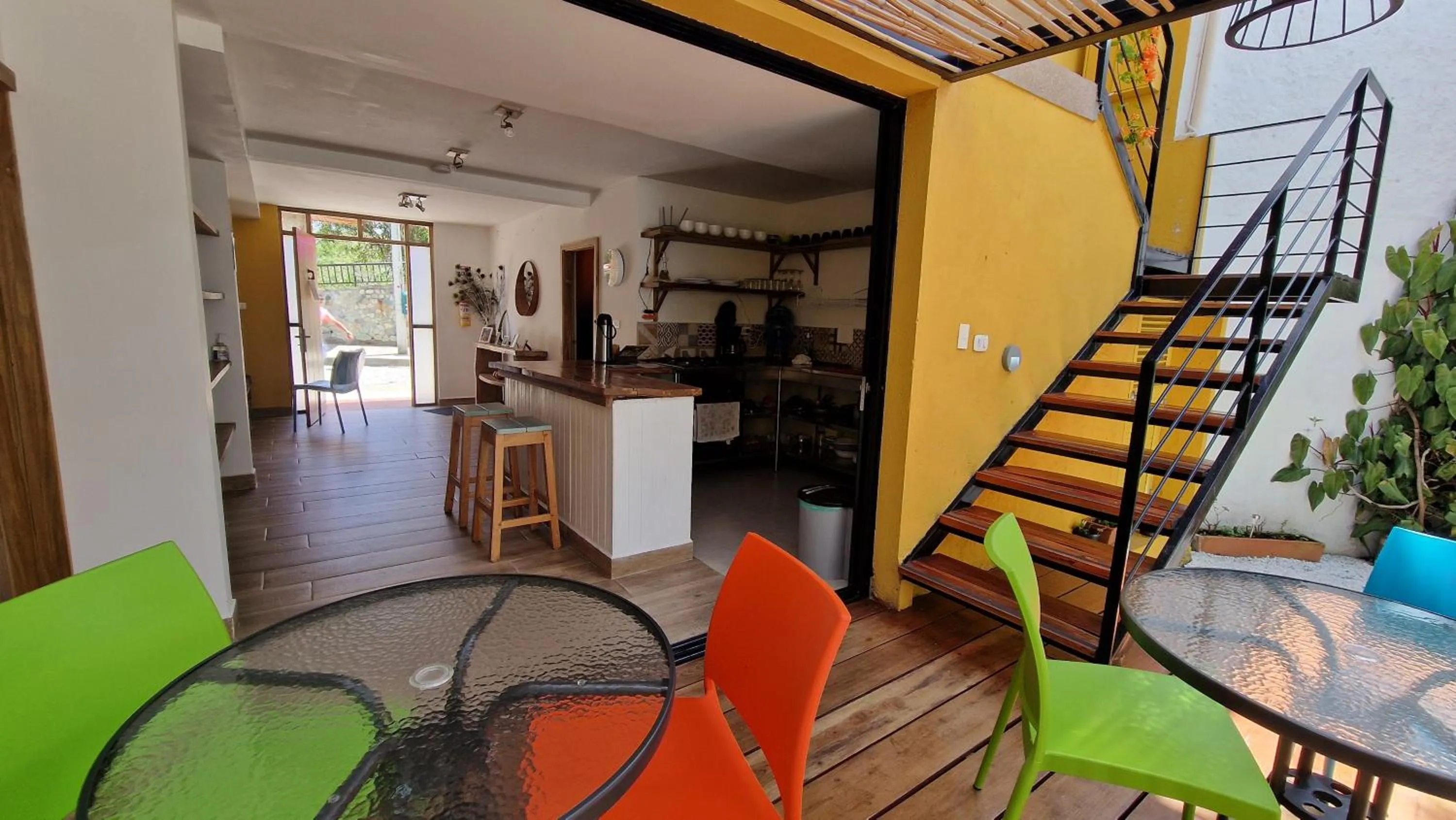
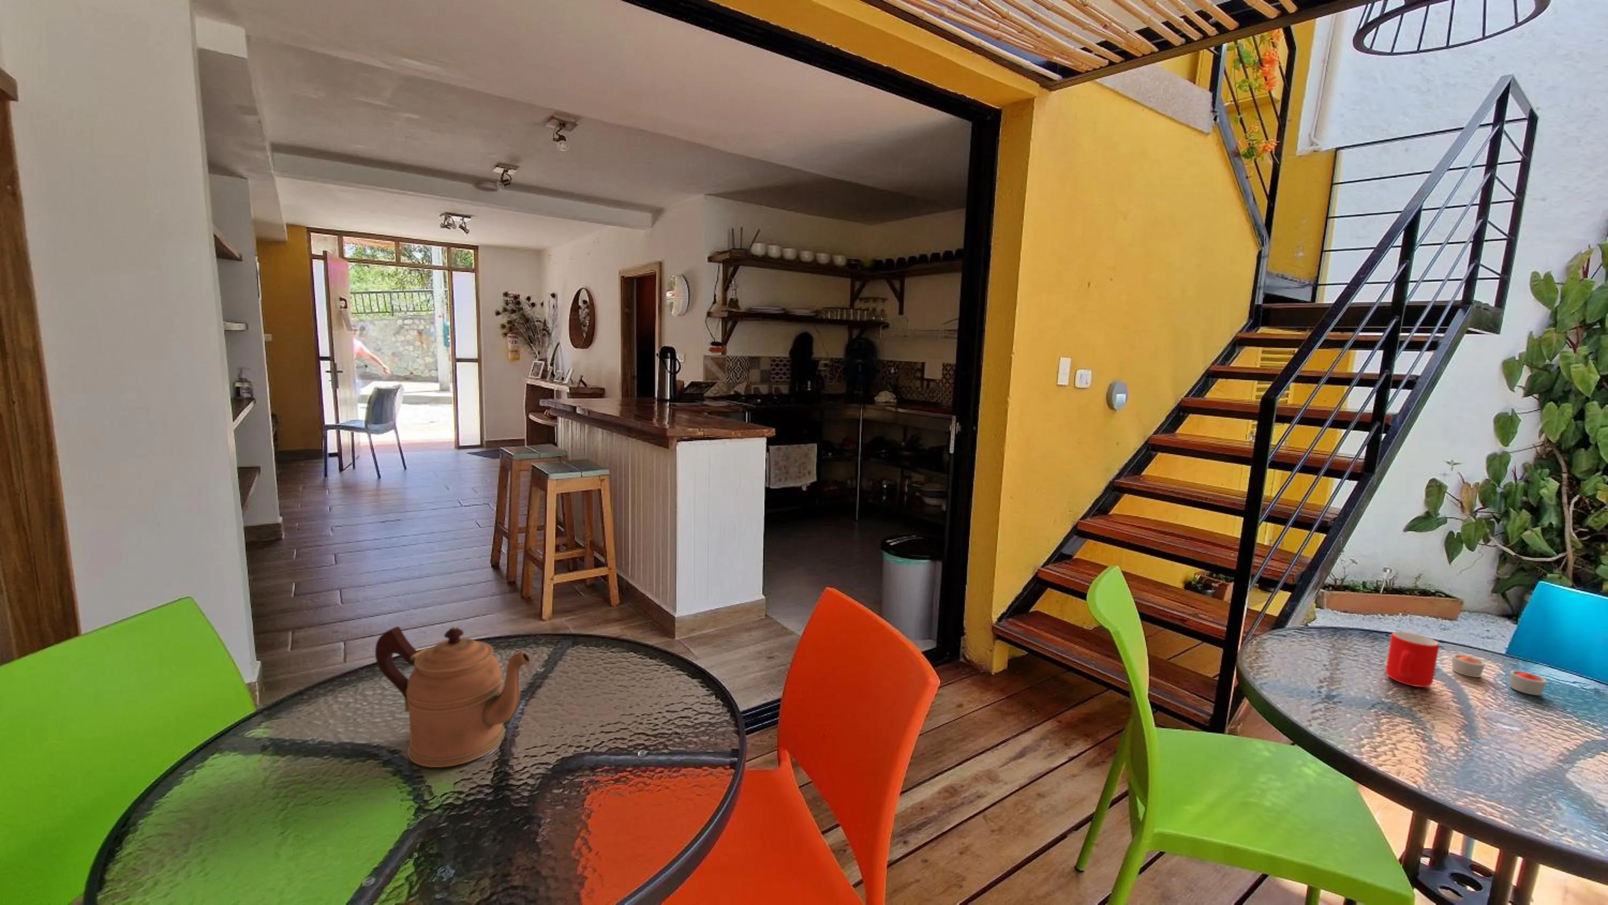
+ candle [1451,653,1547,695]
+ coffeepot [374,626,530,768]
+ mug [1385,631,1440,688]
